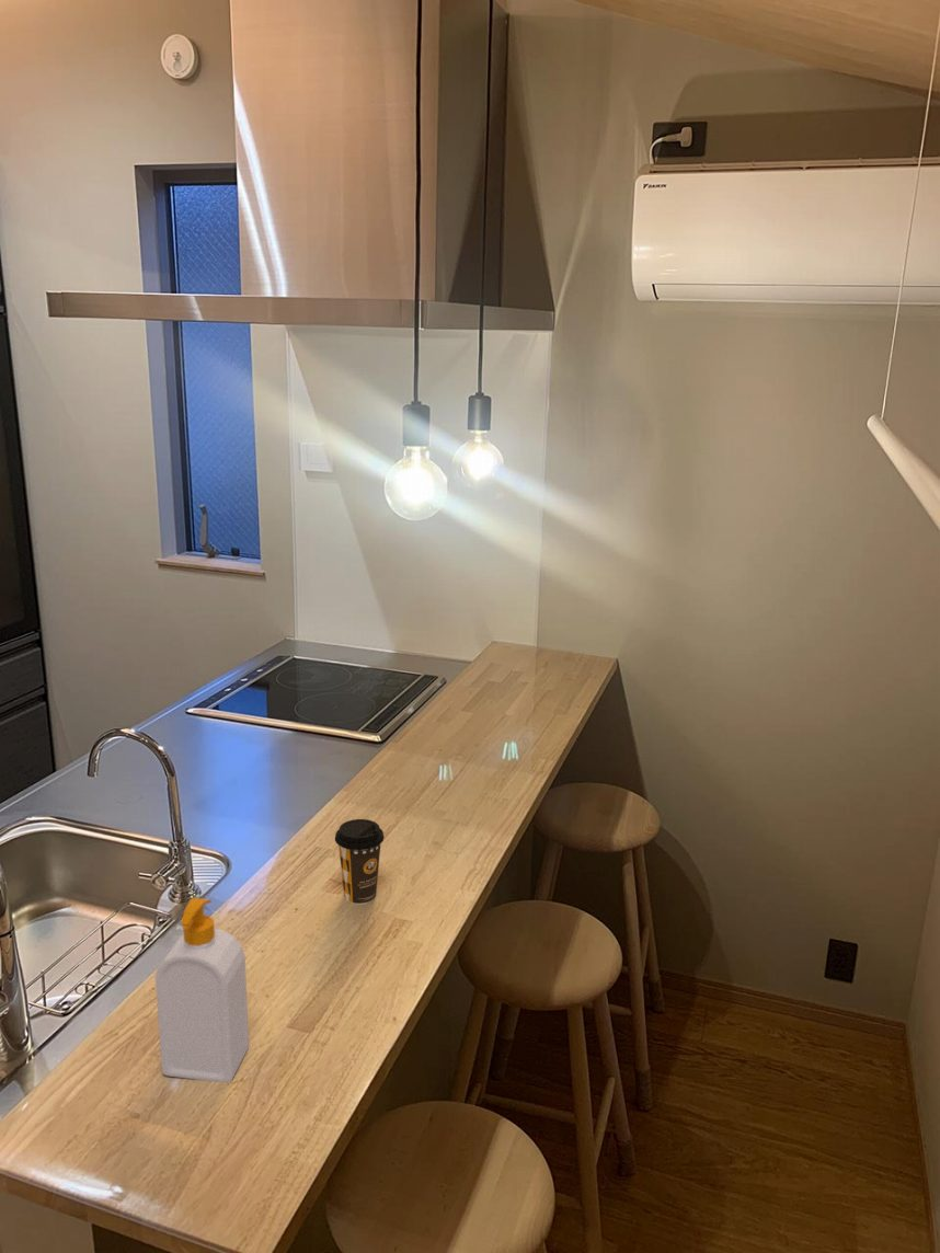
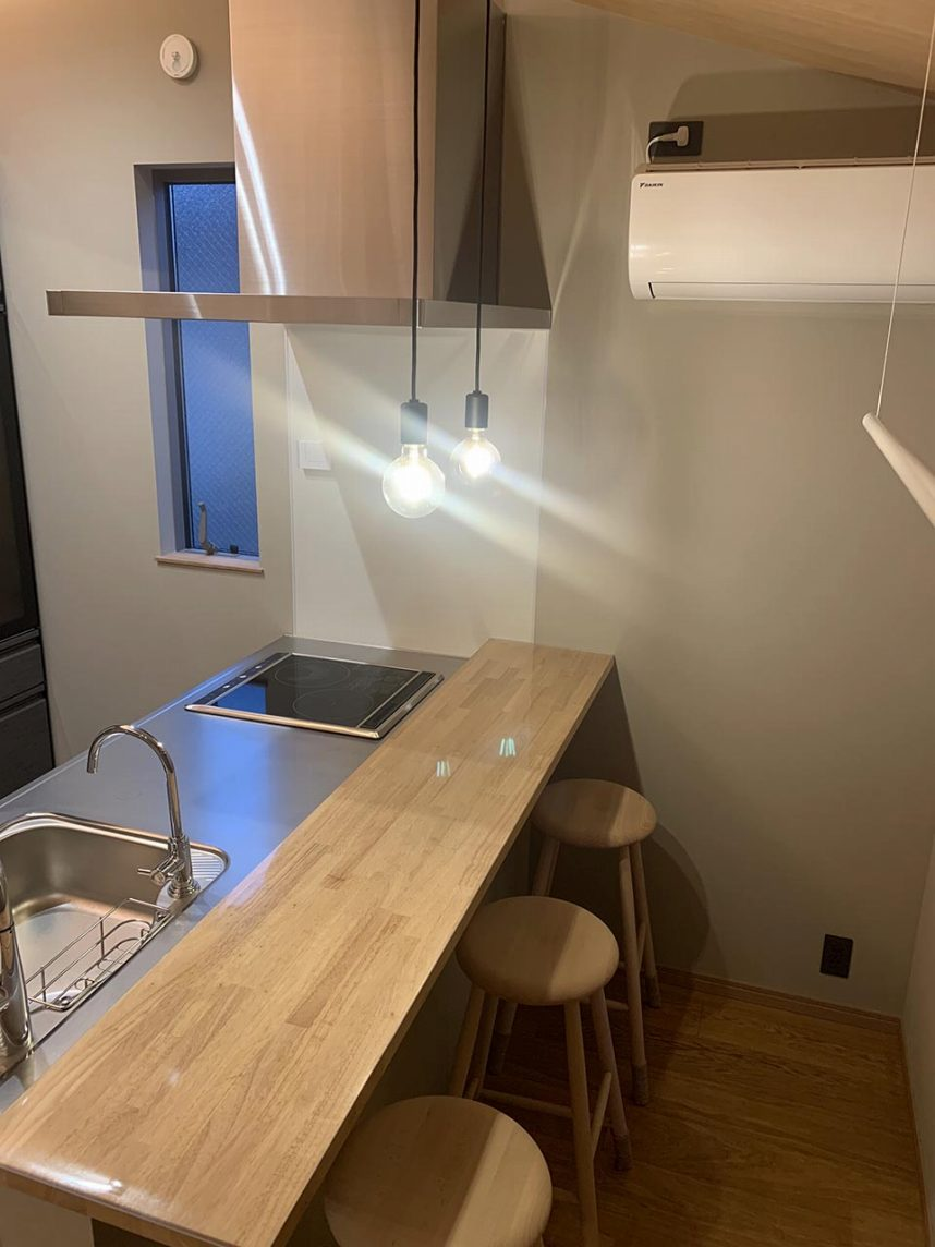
- coffee cup [334,818,385,906]
- soap bottle [154,897,250,1083]
